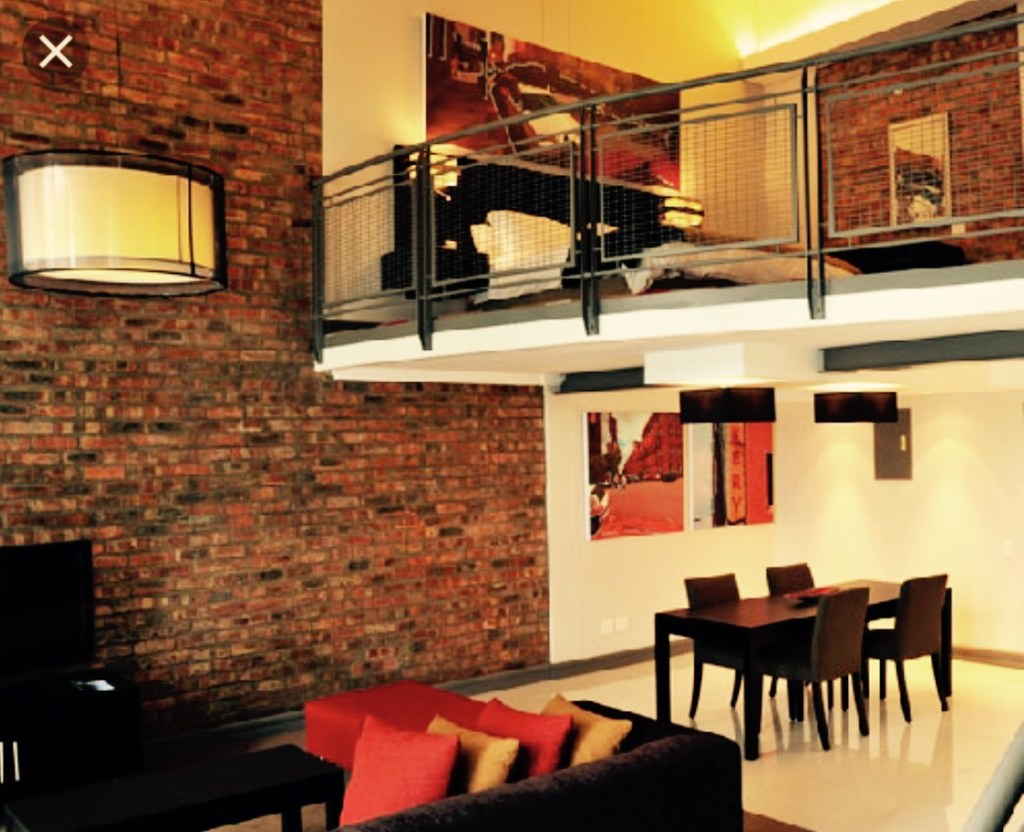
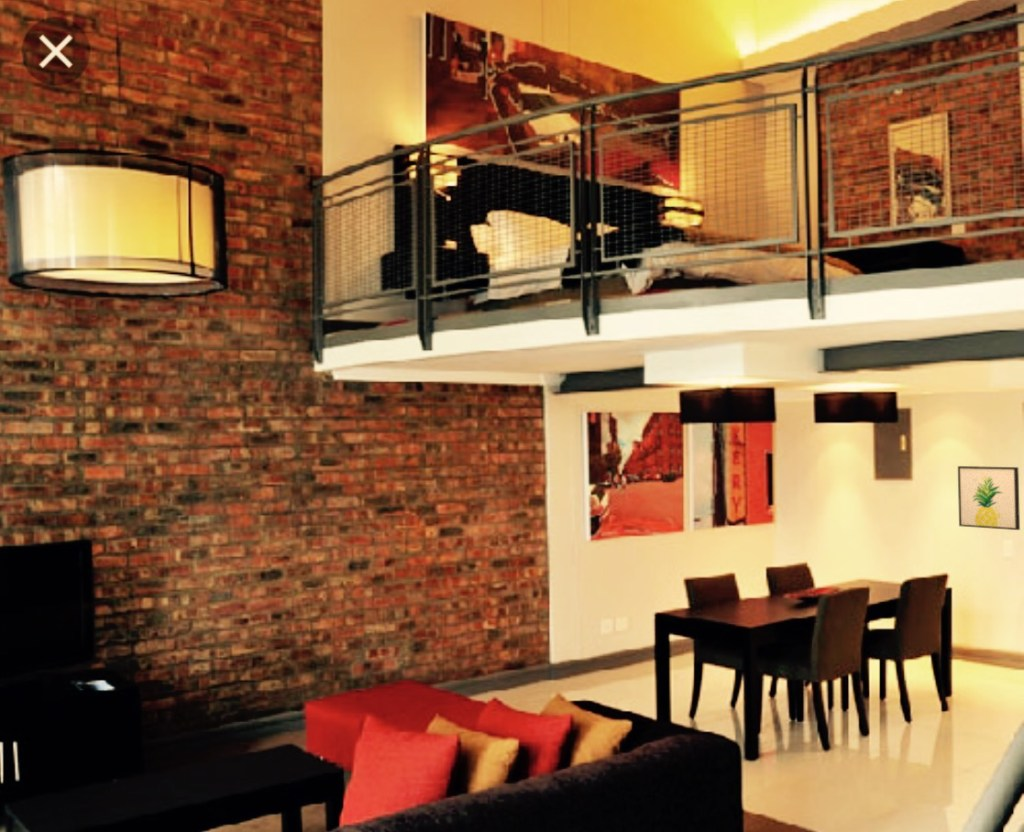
+ wall art [957,465,1021,531]
